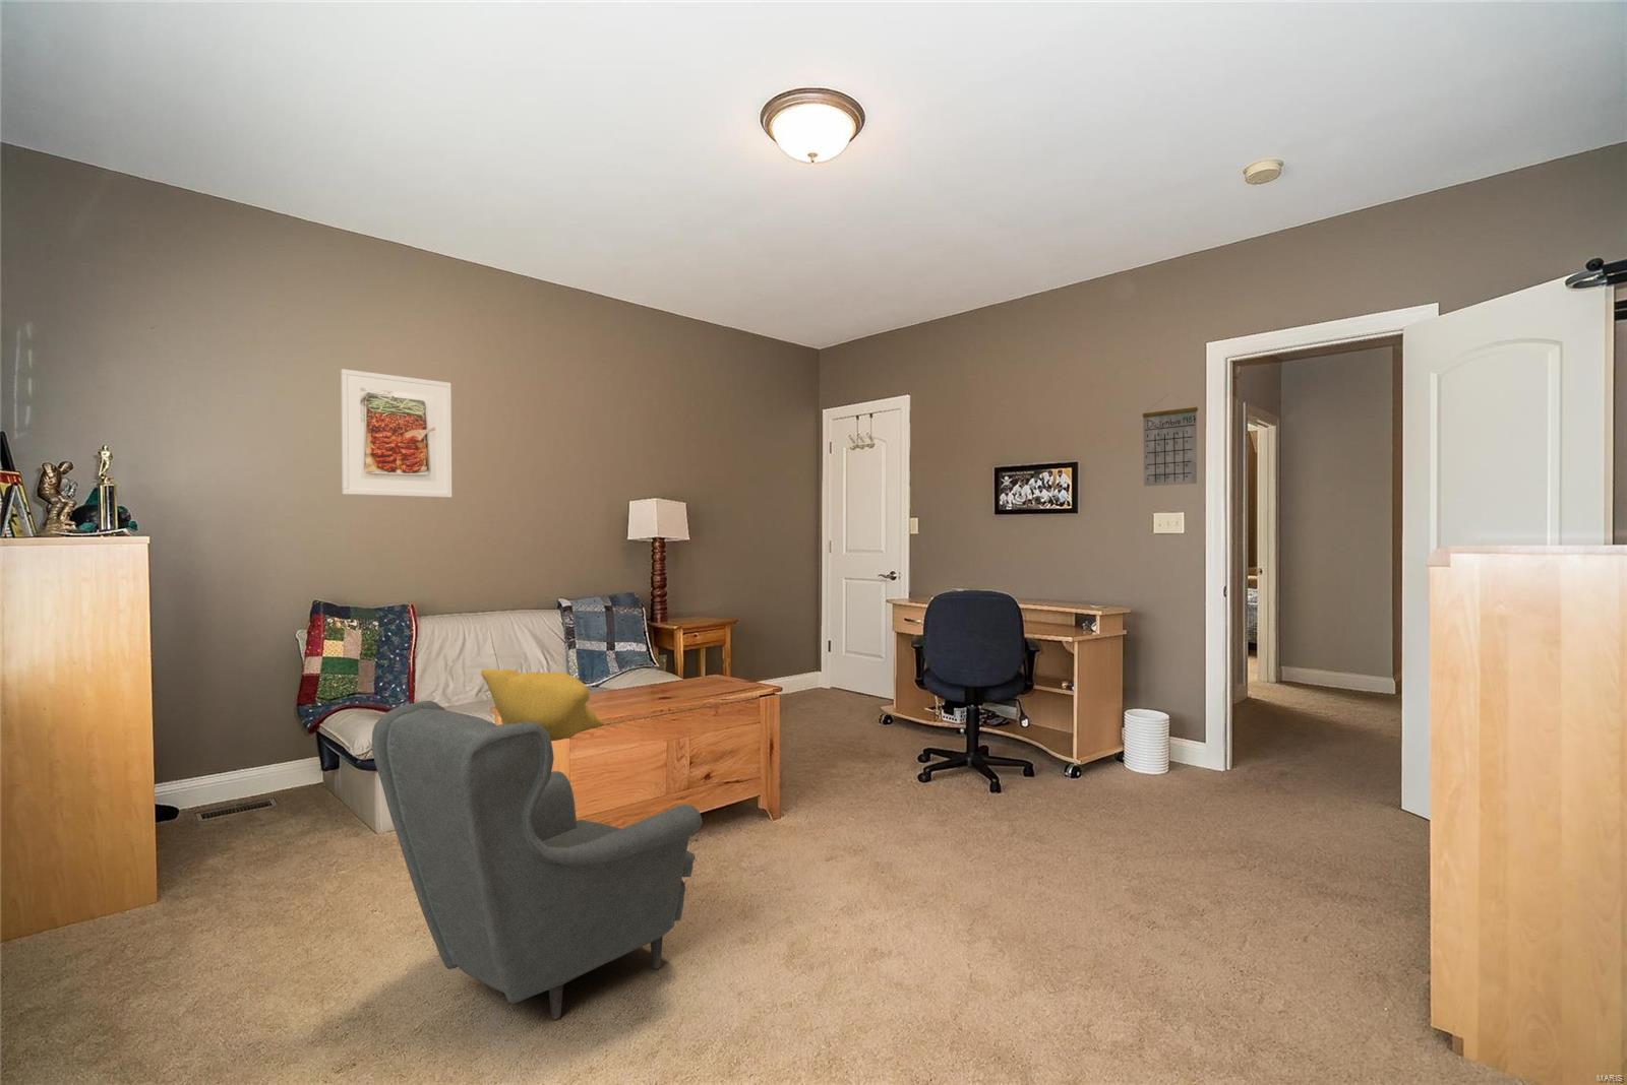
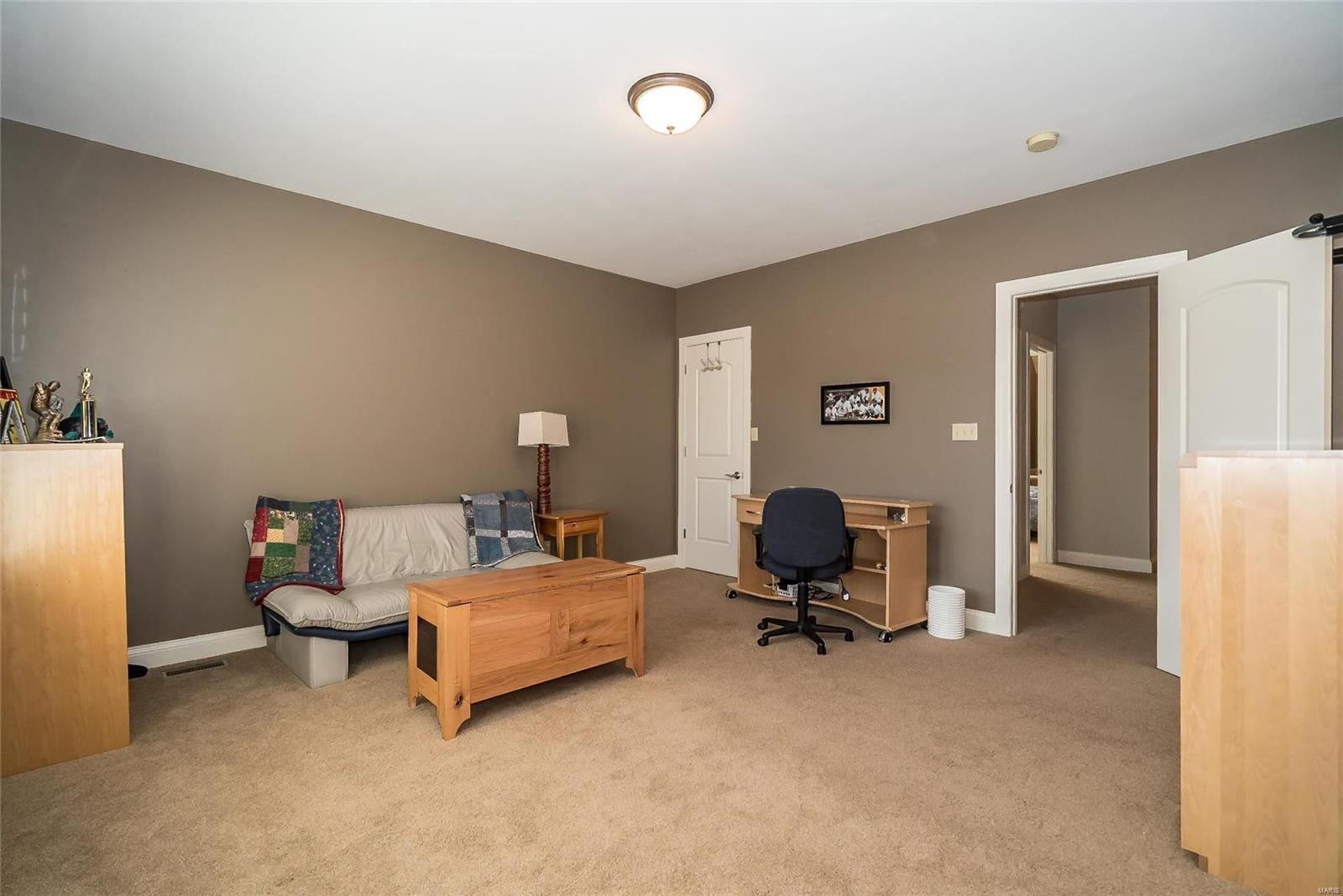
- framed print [339,368,453,499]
- armchair [371,668,703,1021]
- calendar [1142,394,1199,488]
